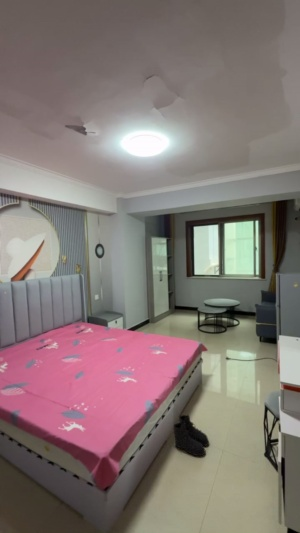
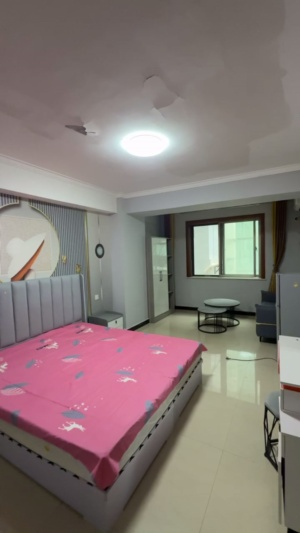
- boots [172,414,210,458]
